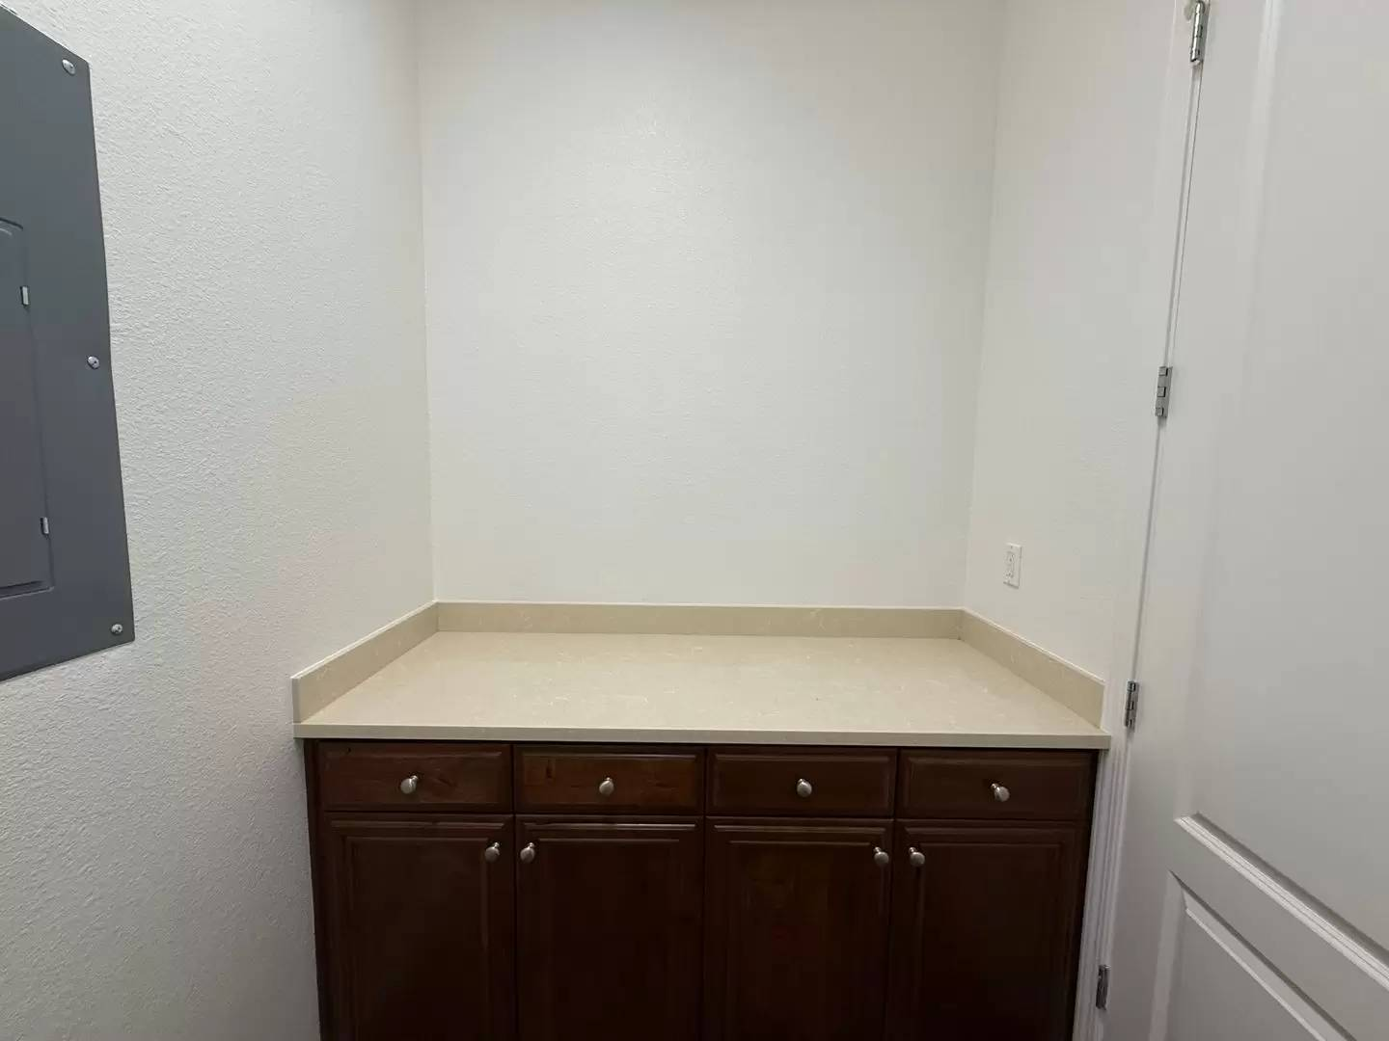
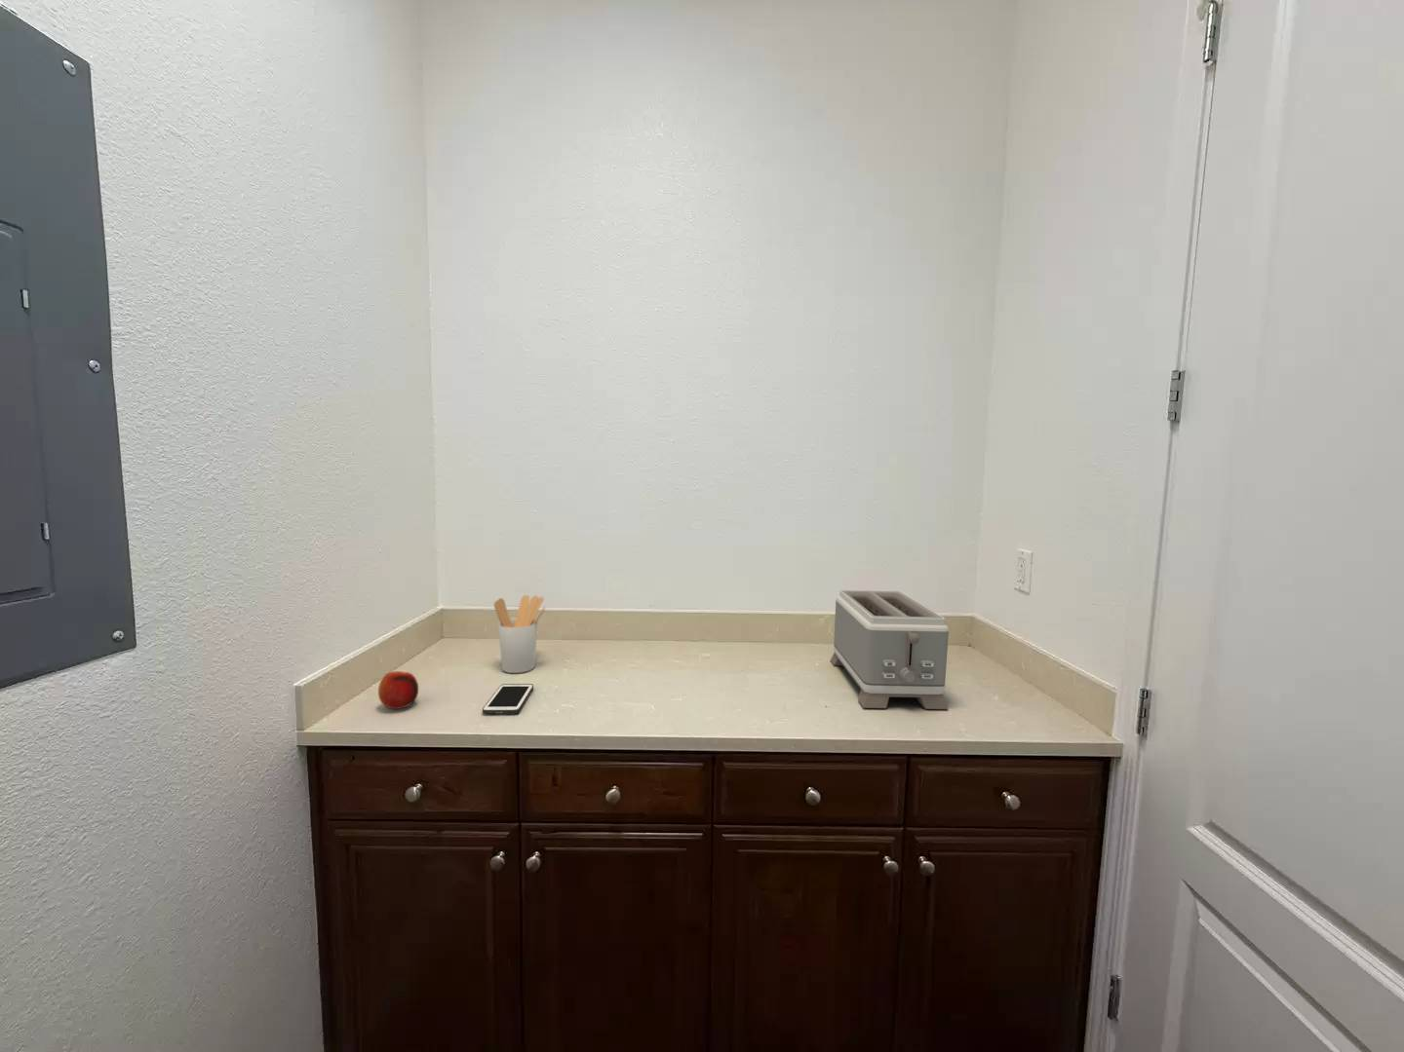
+ fruit [377,670,419,711]
+ cell phone [482,683,534,715]
+ toaster [830,589,950,711]
+ utensil holder [493,595,546,674]
